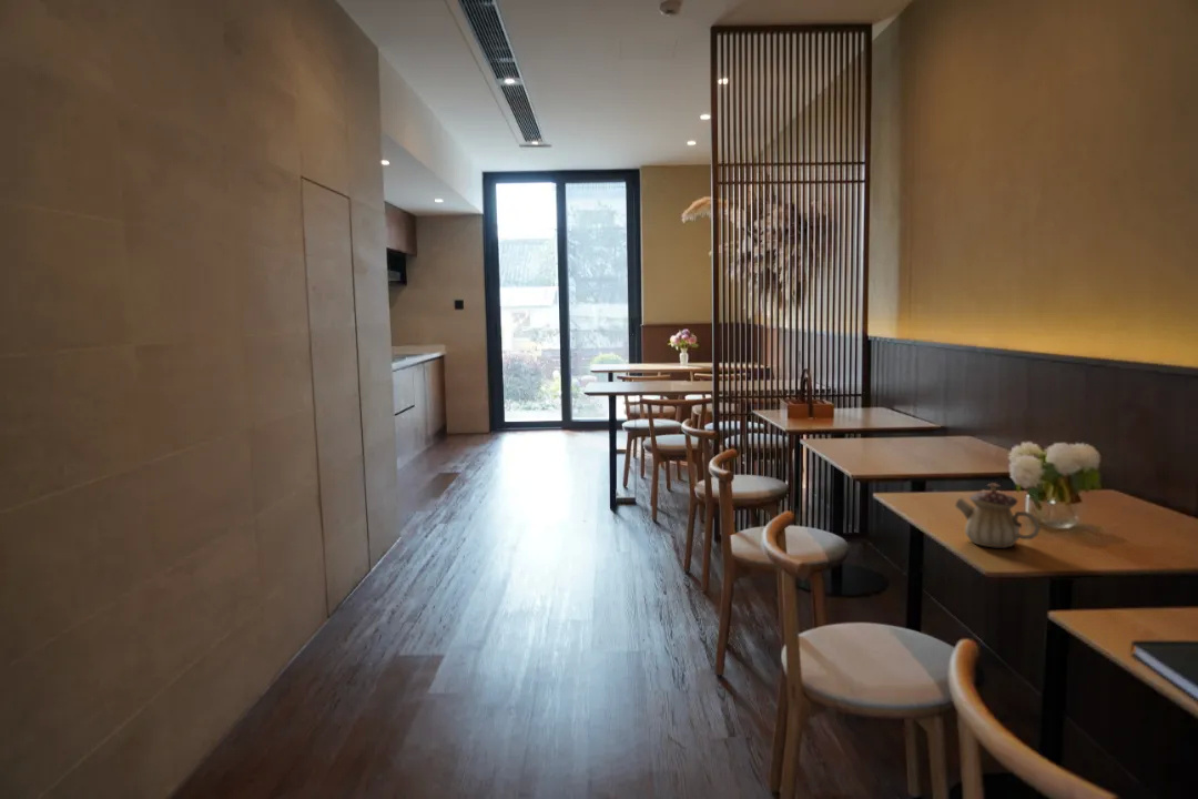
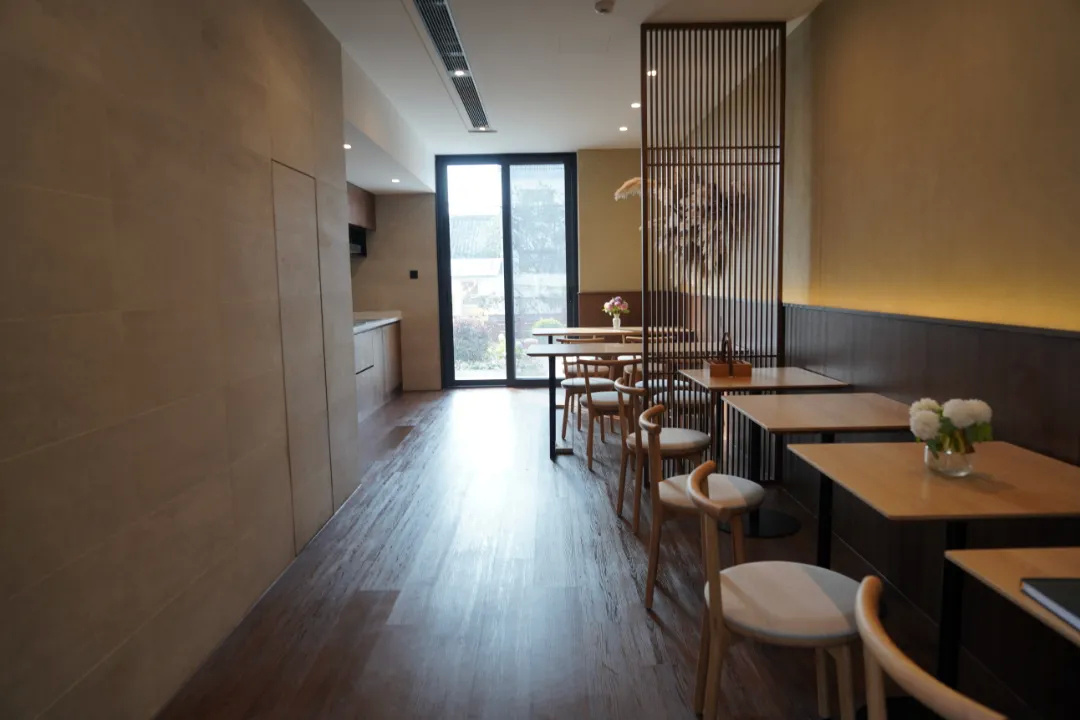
- teapot [954,482,1042,549]
